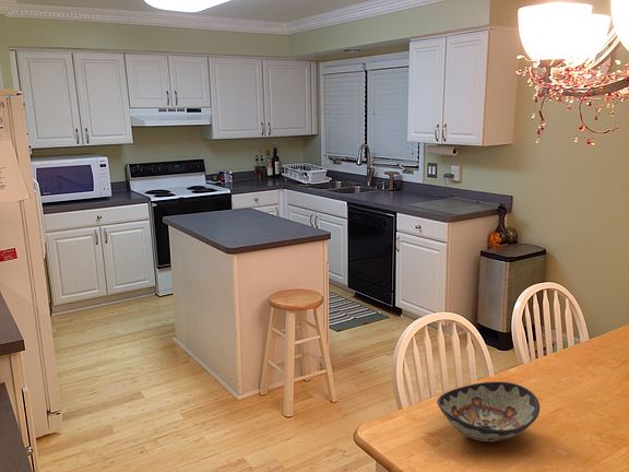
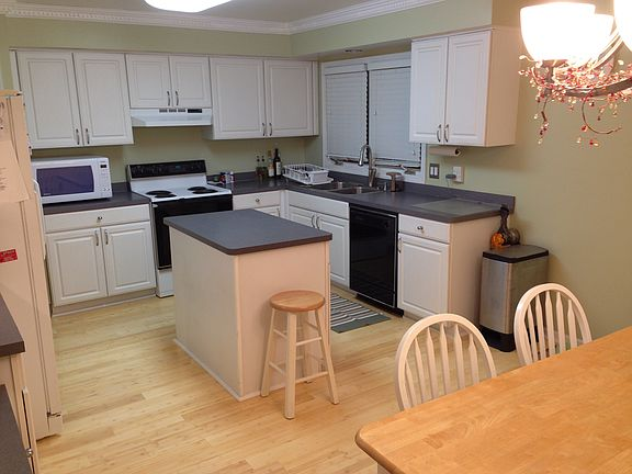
- decorative bowl [436,380,541,442]
